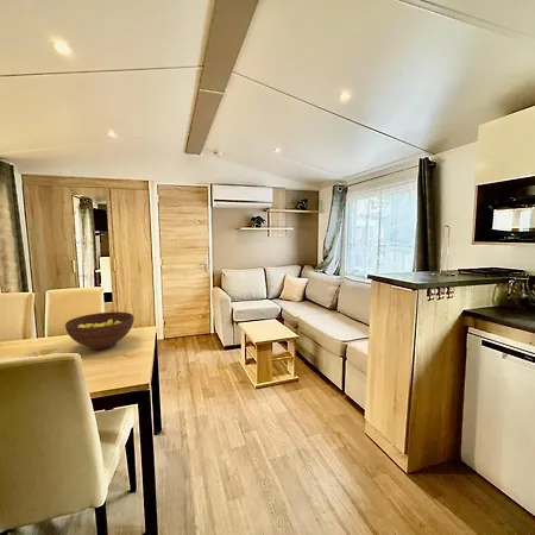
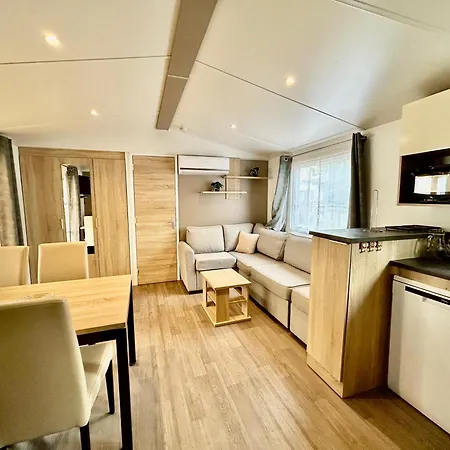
- fruit bowl [64,310,136,351]
